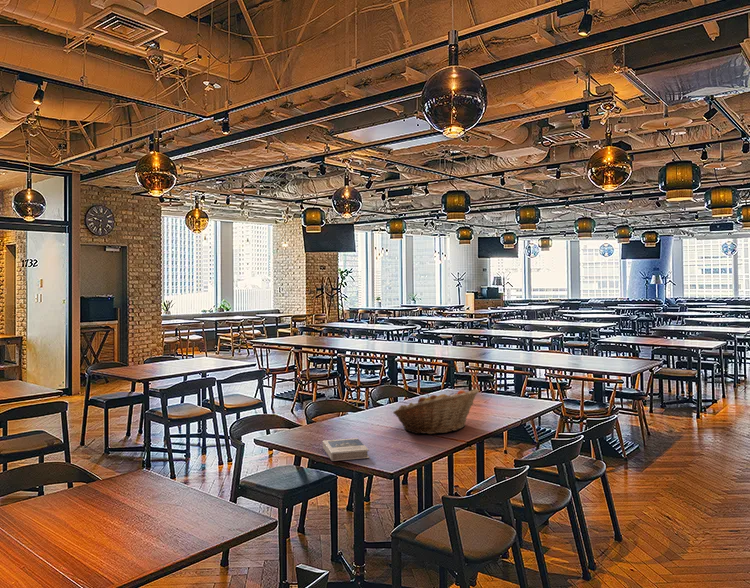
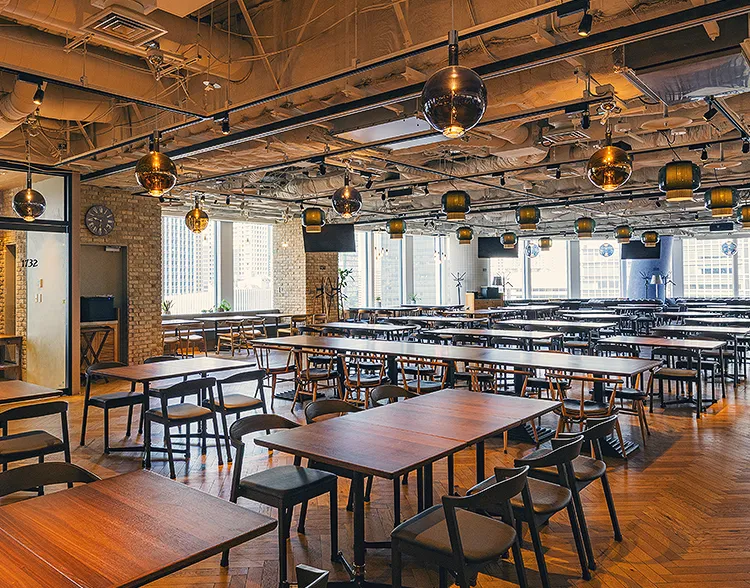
- fruit basket [392,388,480,435]
- hardback book [322,437,371,462]
